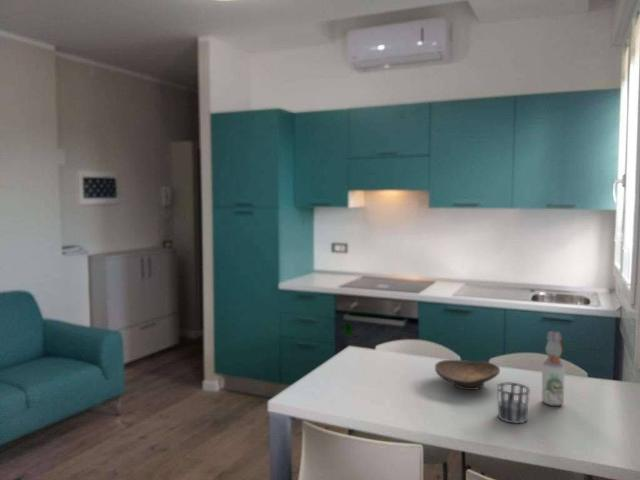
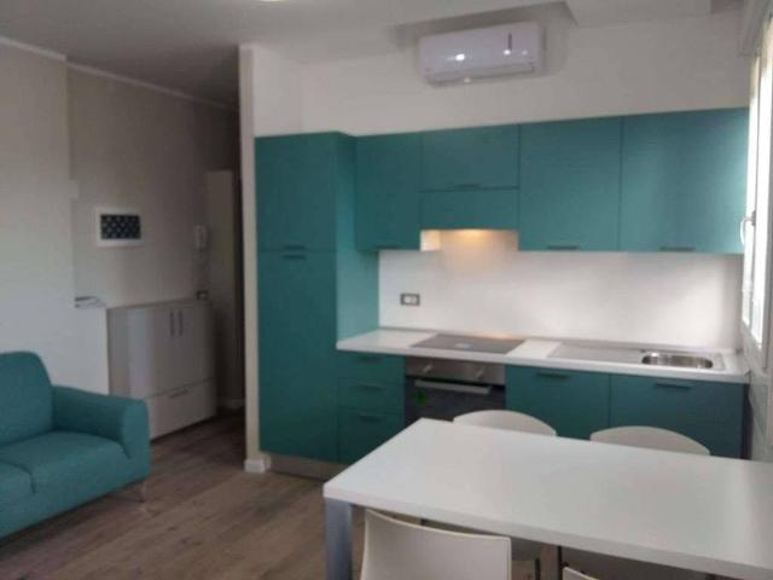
- decorative bowl [434,359,501,391]
- bottle [541,330,566,407]
- cup [496,381,530,424]
